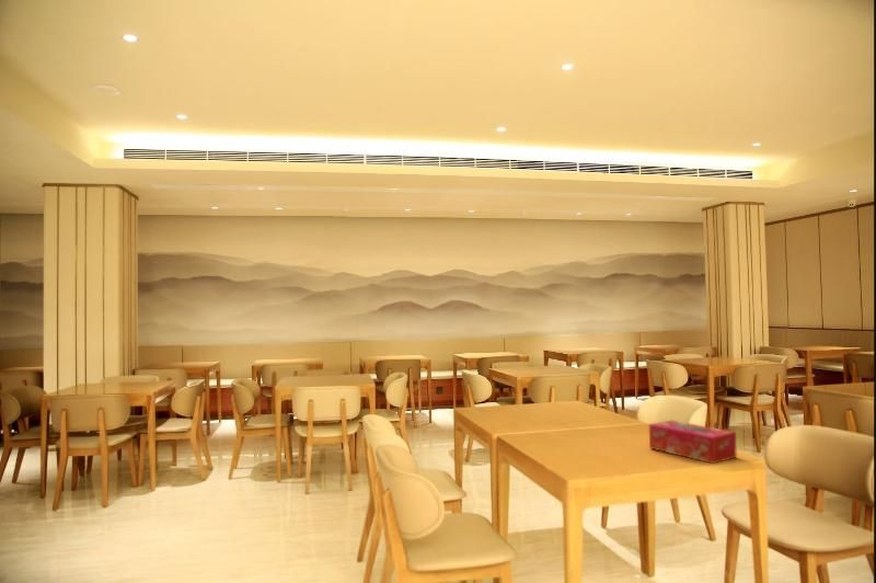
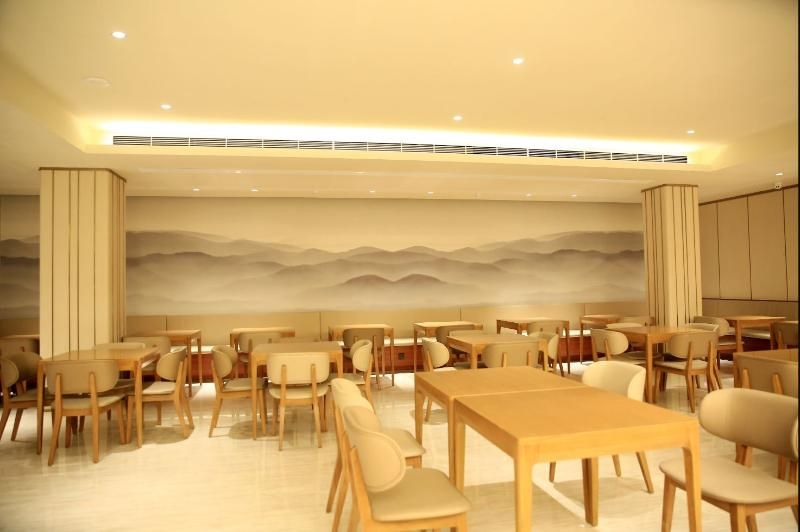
- tissue box [648,419,738,465]
